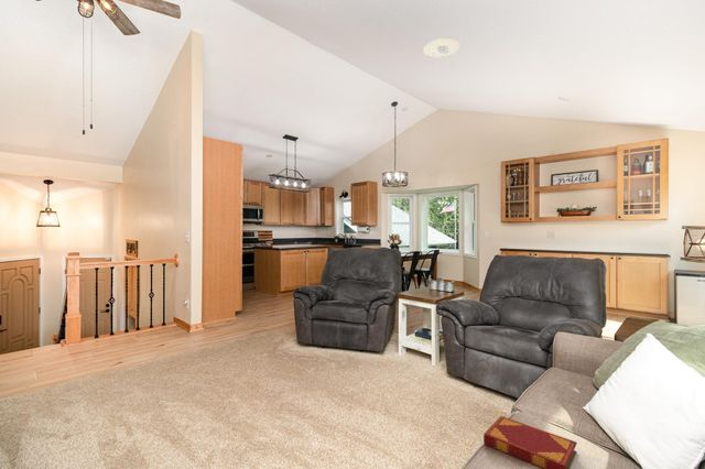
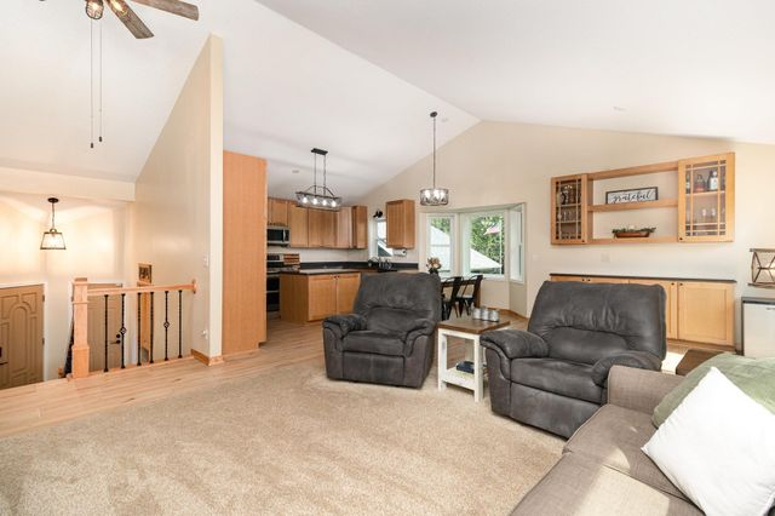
- recessed light [422,37,460,58]
- hardback book [482,415,578,469]
